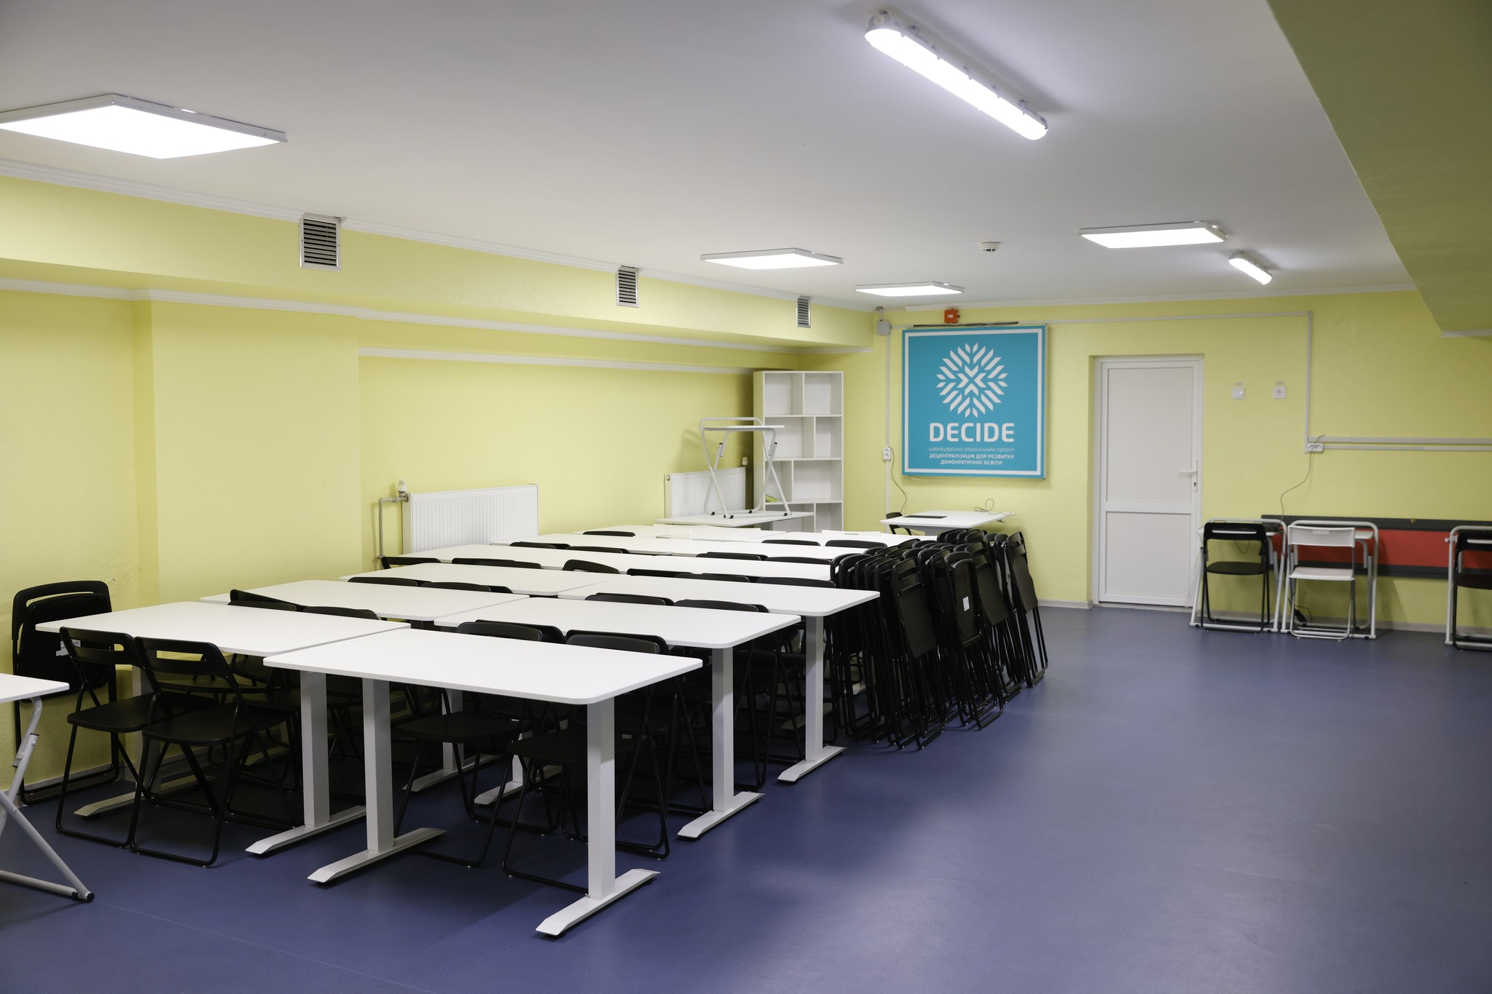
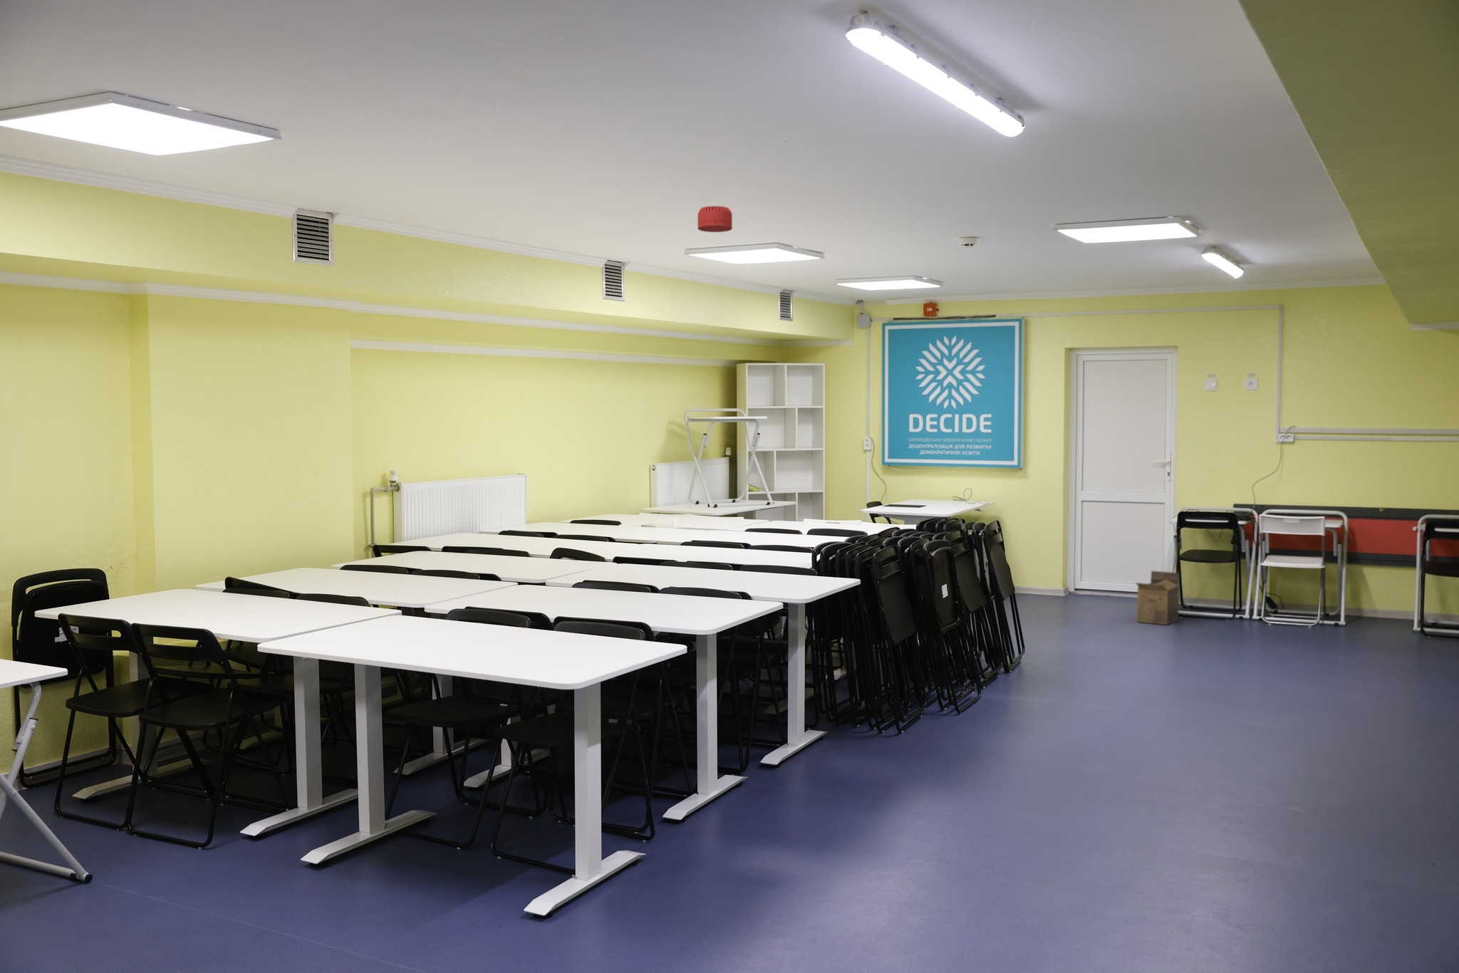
+ smoke detector [697,205,733,232]
+ cardboard box [1134,570,1180,626]
